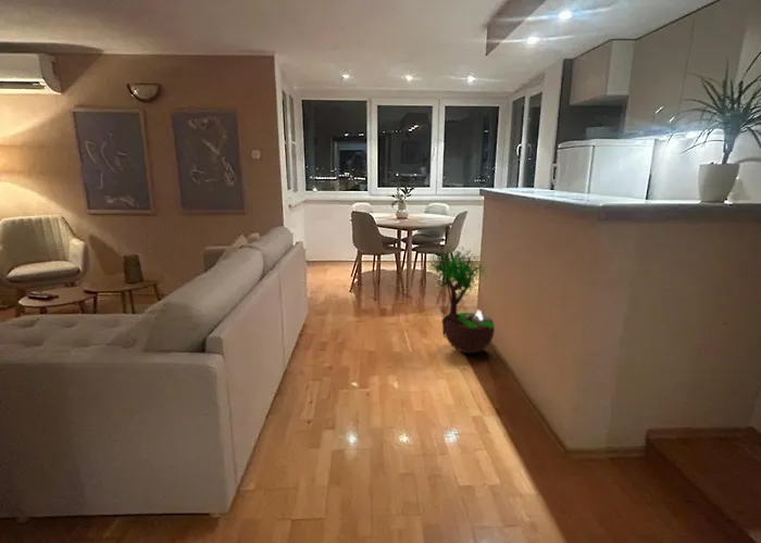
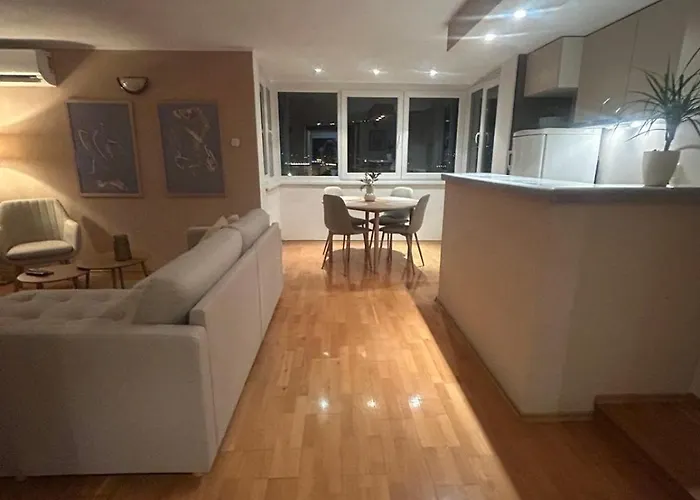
- potted tree [425,237,496,354]
